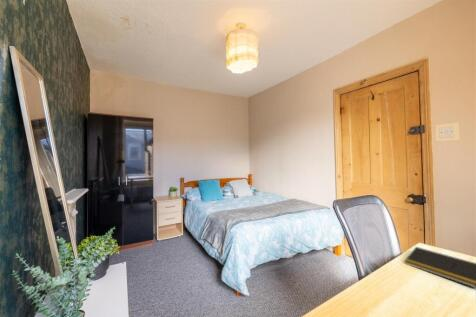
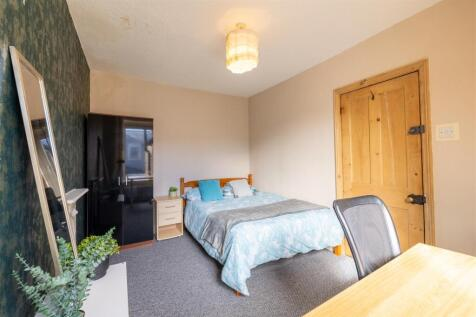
- notepad [403,246,476,289]
